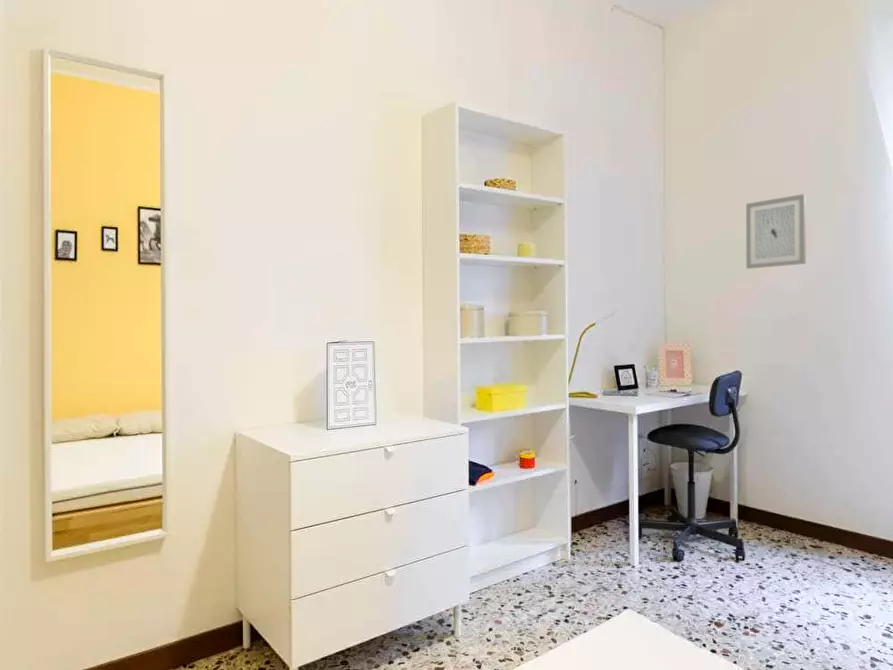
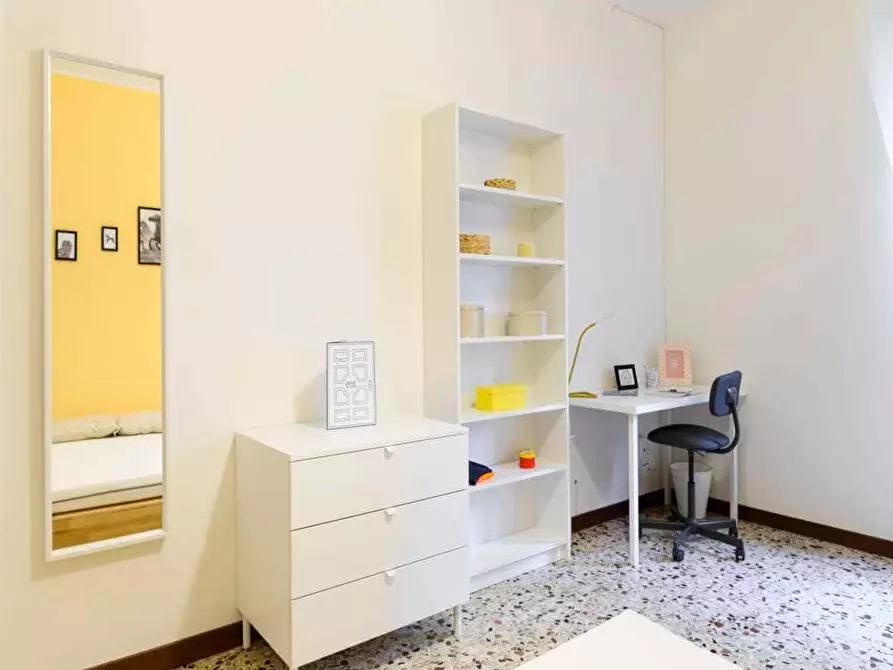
- wall art [745,193,807,270]
